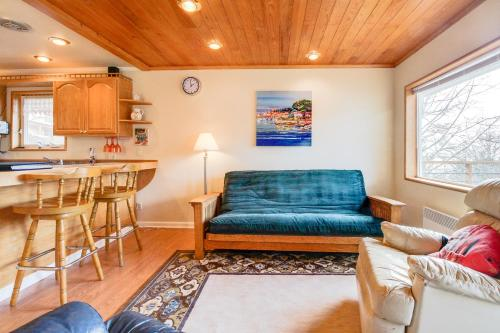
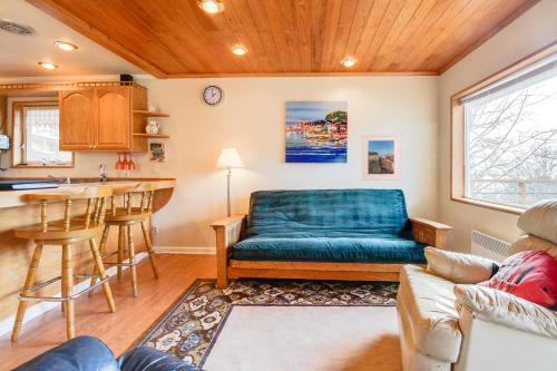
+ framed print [361,133,401,182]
